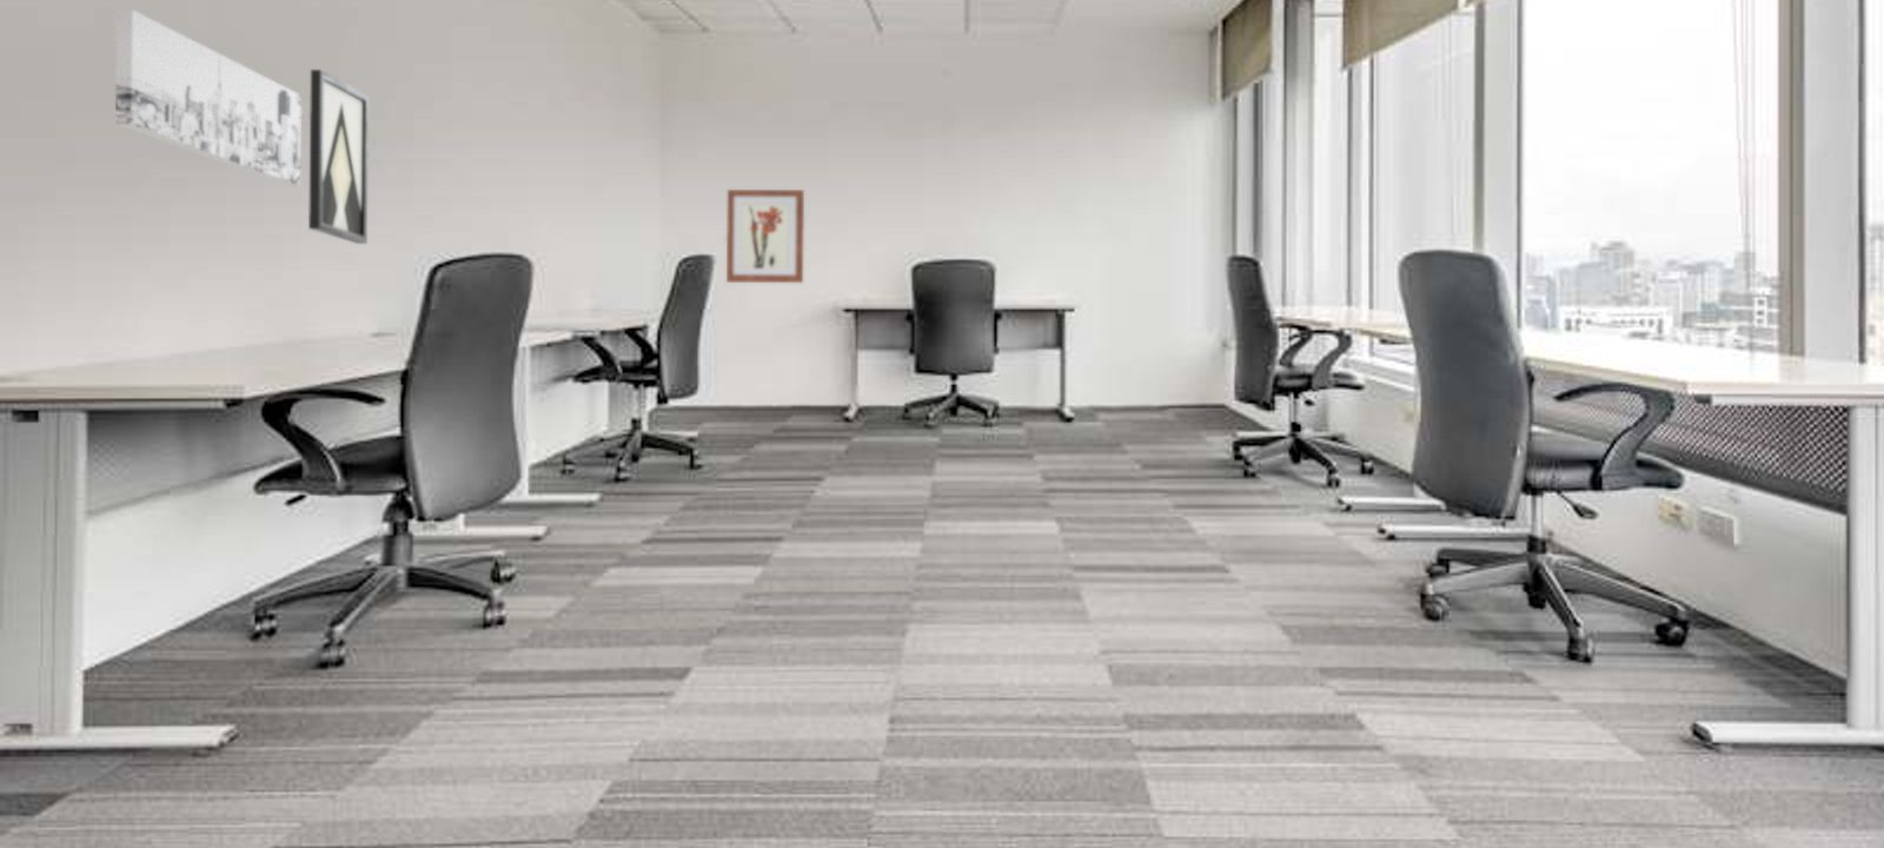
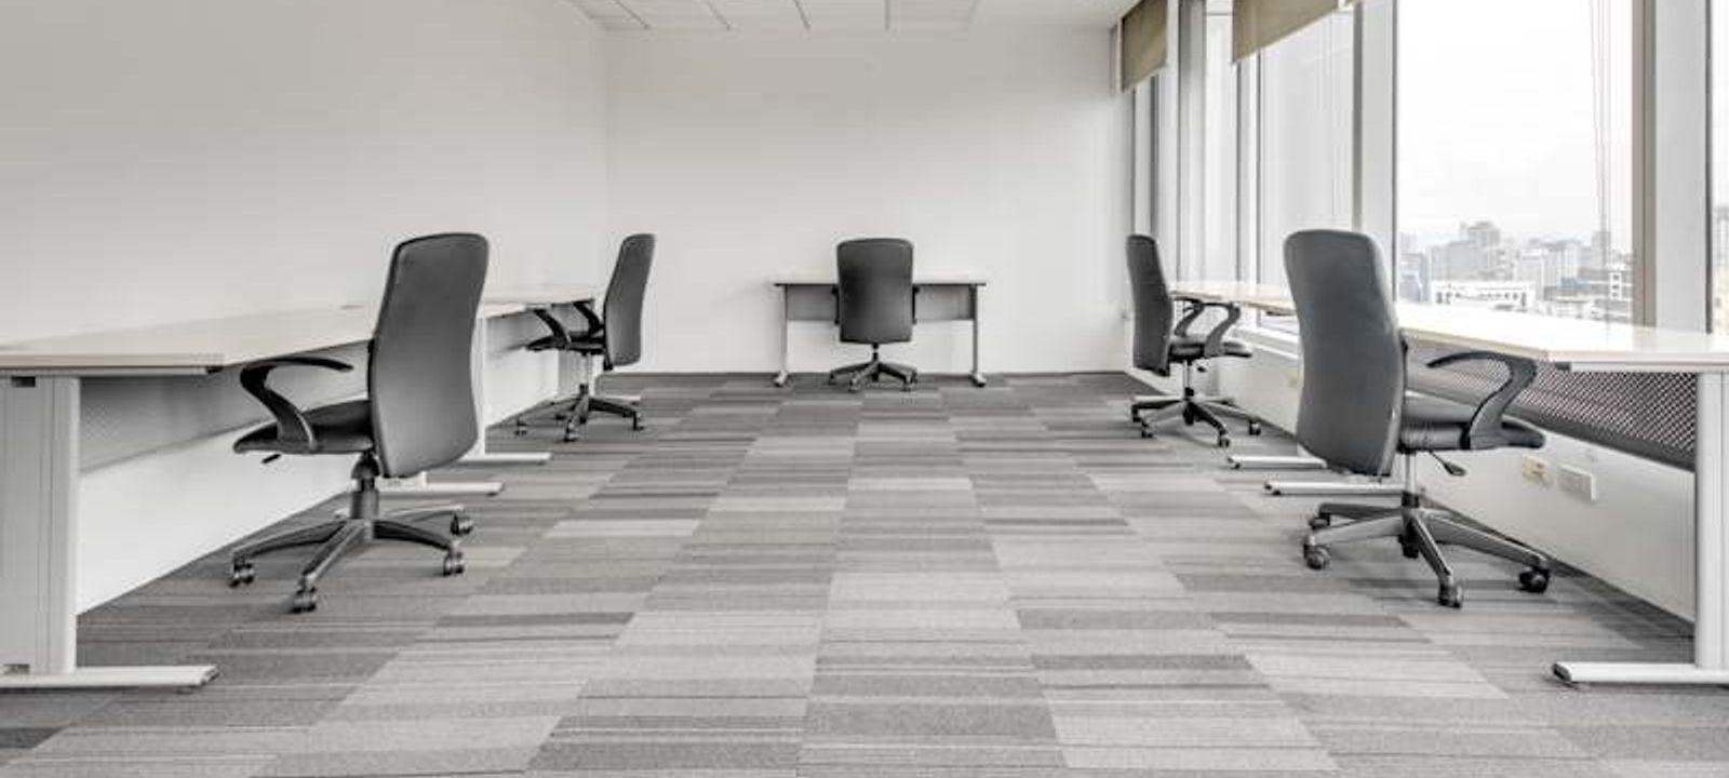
- wall art [308,68,370,245]
- wall art [114,8,303,187]
- wall art [726,189,805,283]
